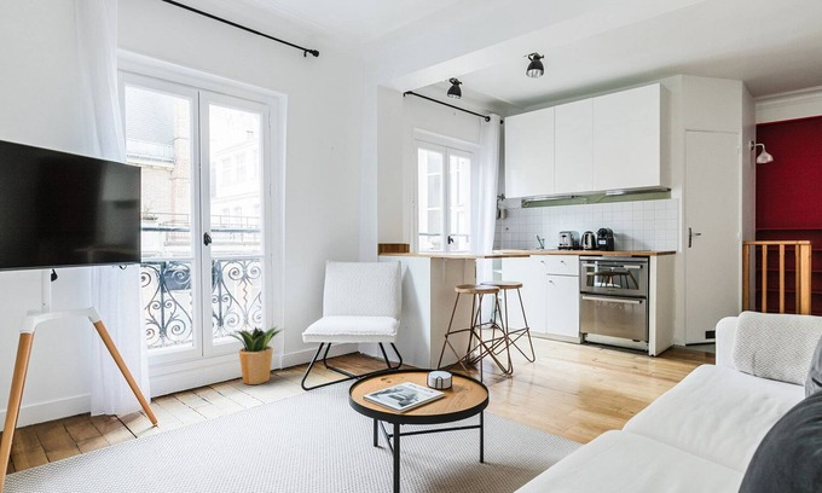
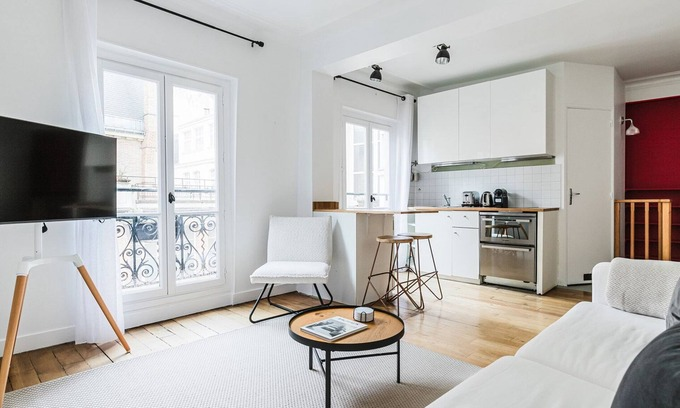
- potted plant [227,325,285,385]
